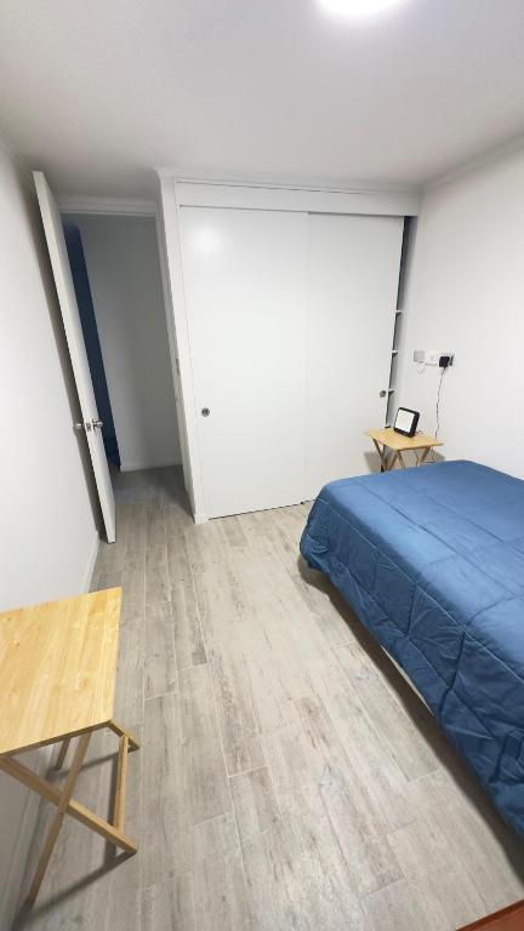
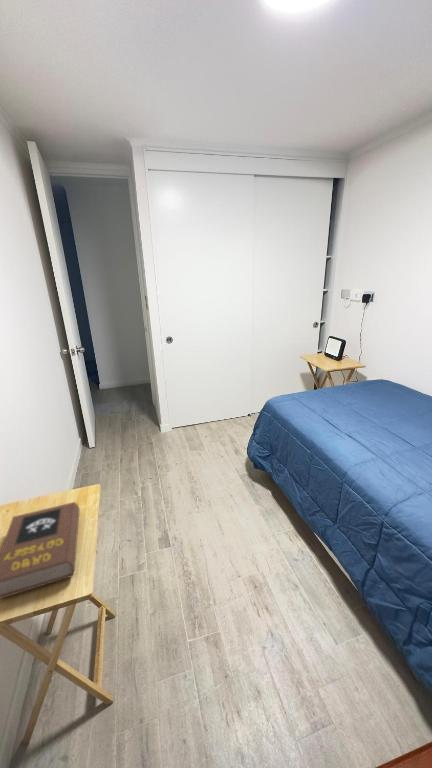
+ book [0,501,80,600]
